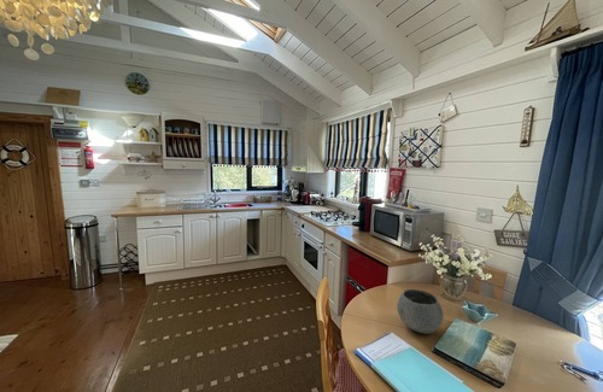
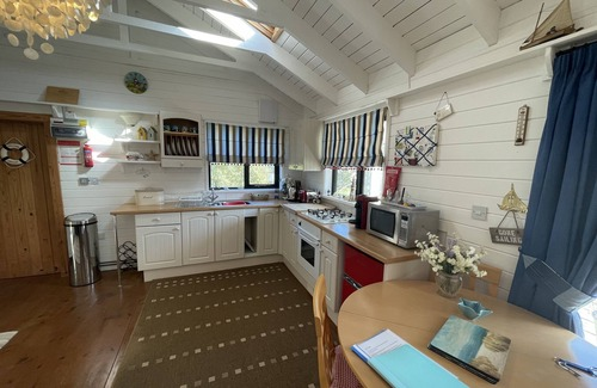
- bowl [396,288,445,334]
